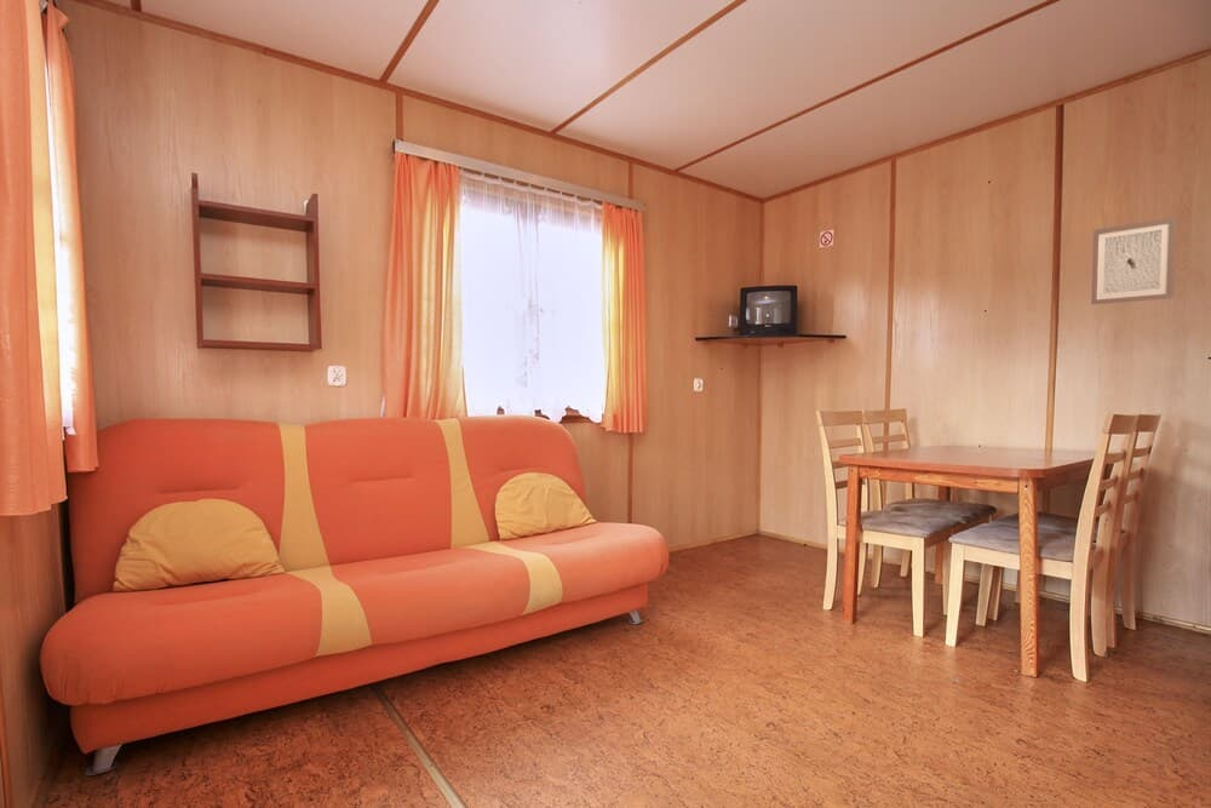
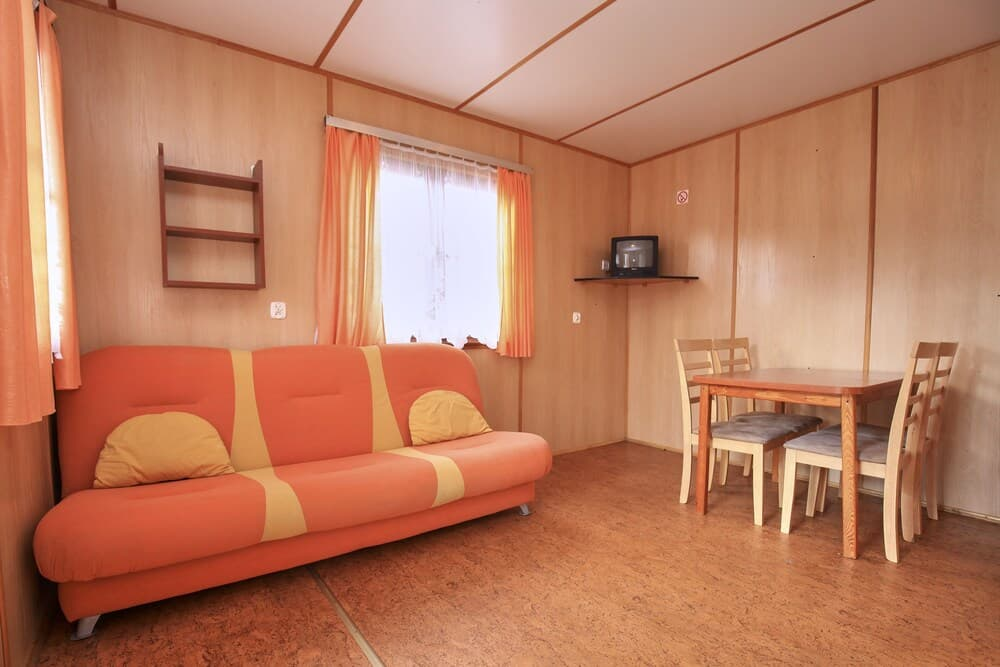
- wall art [1090,216,1178,305]
